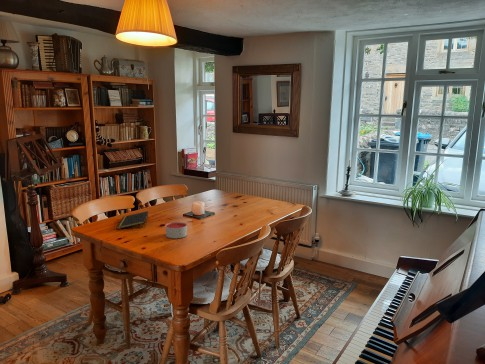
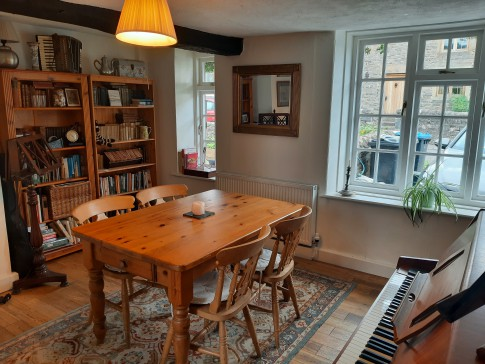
- candle [165,221,188,239]
- notepad [116,210,149,230]
